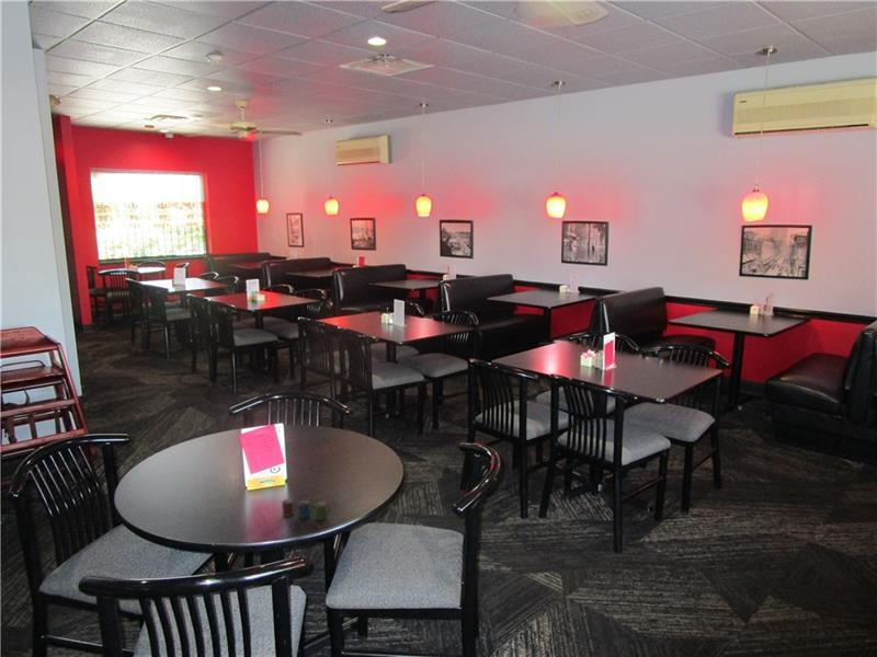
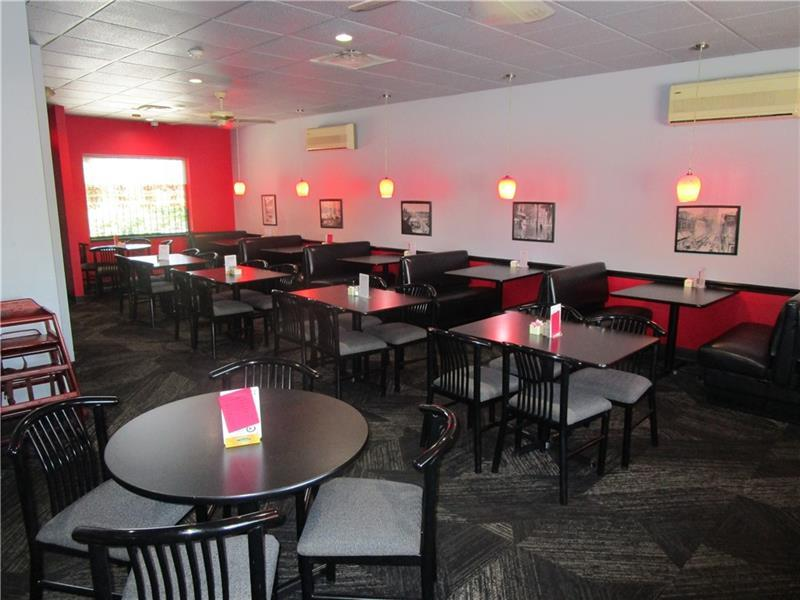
- cup [281,498,331,521]
